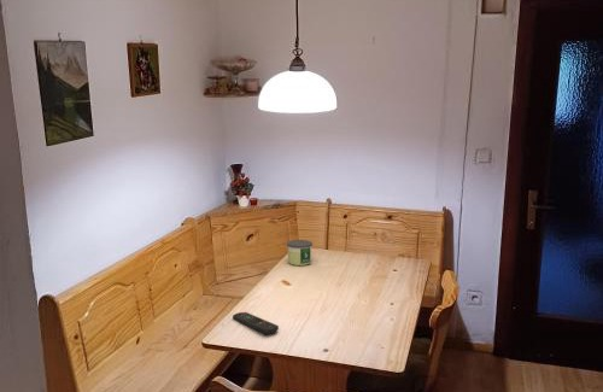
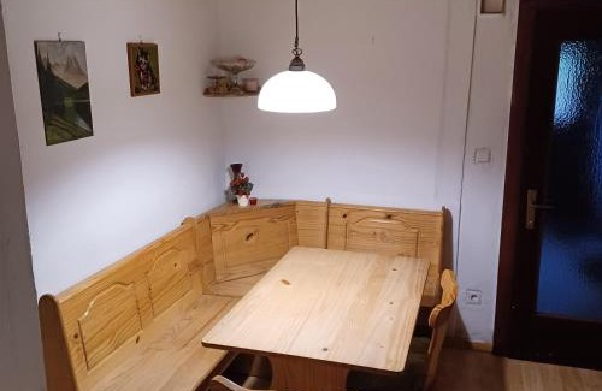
- remote control [232,311,280,335]
- candle [286,239,314,267]
